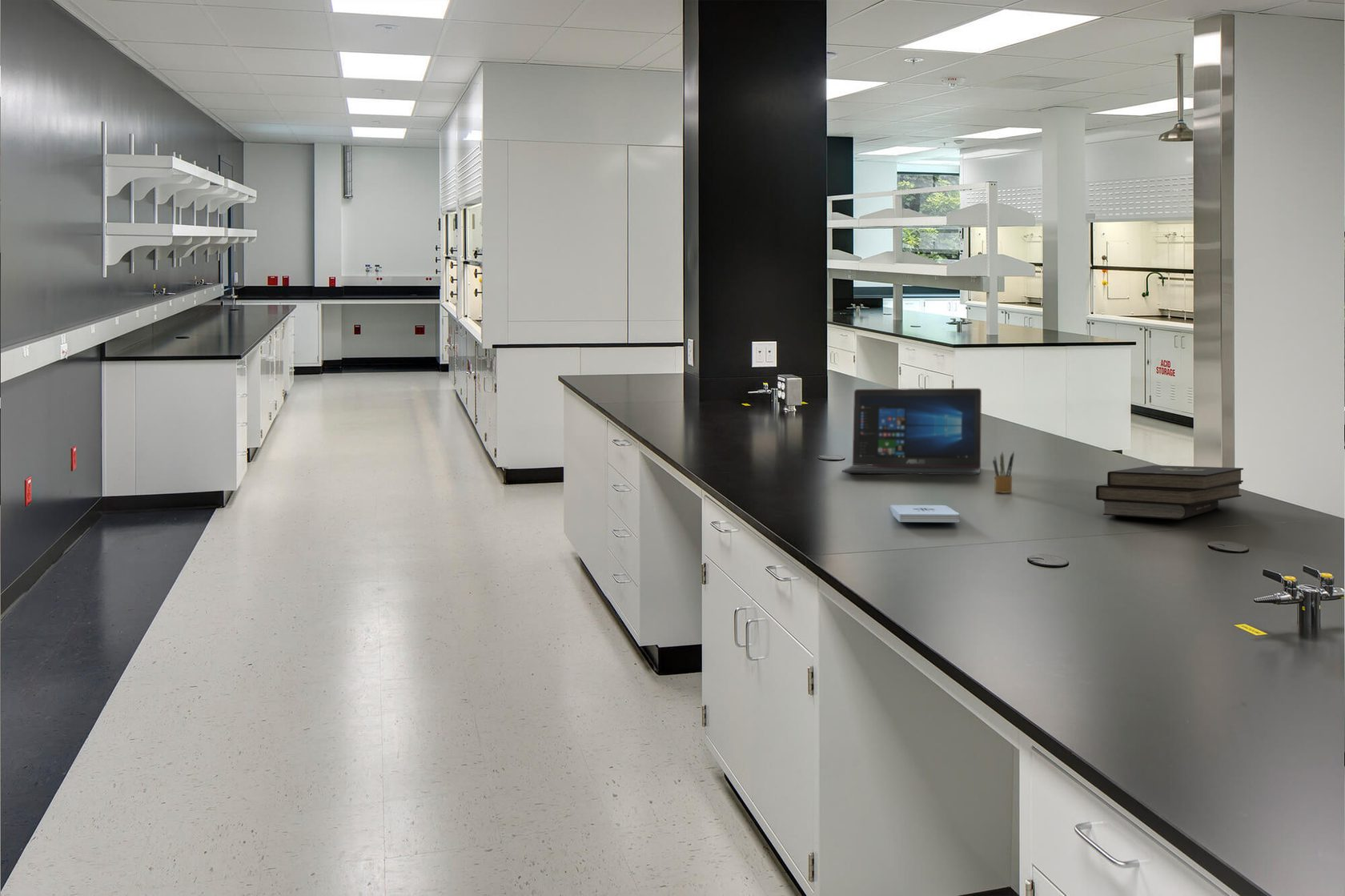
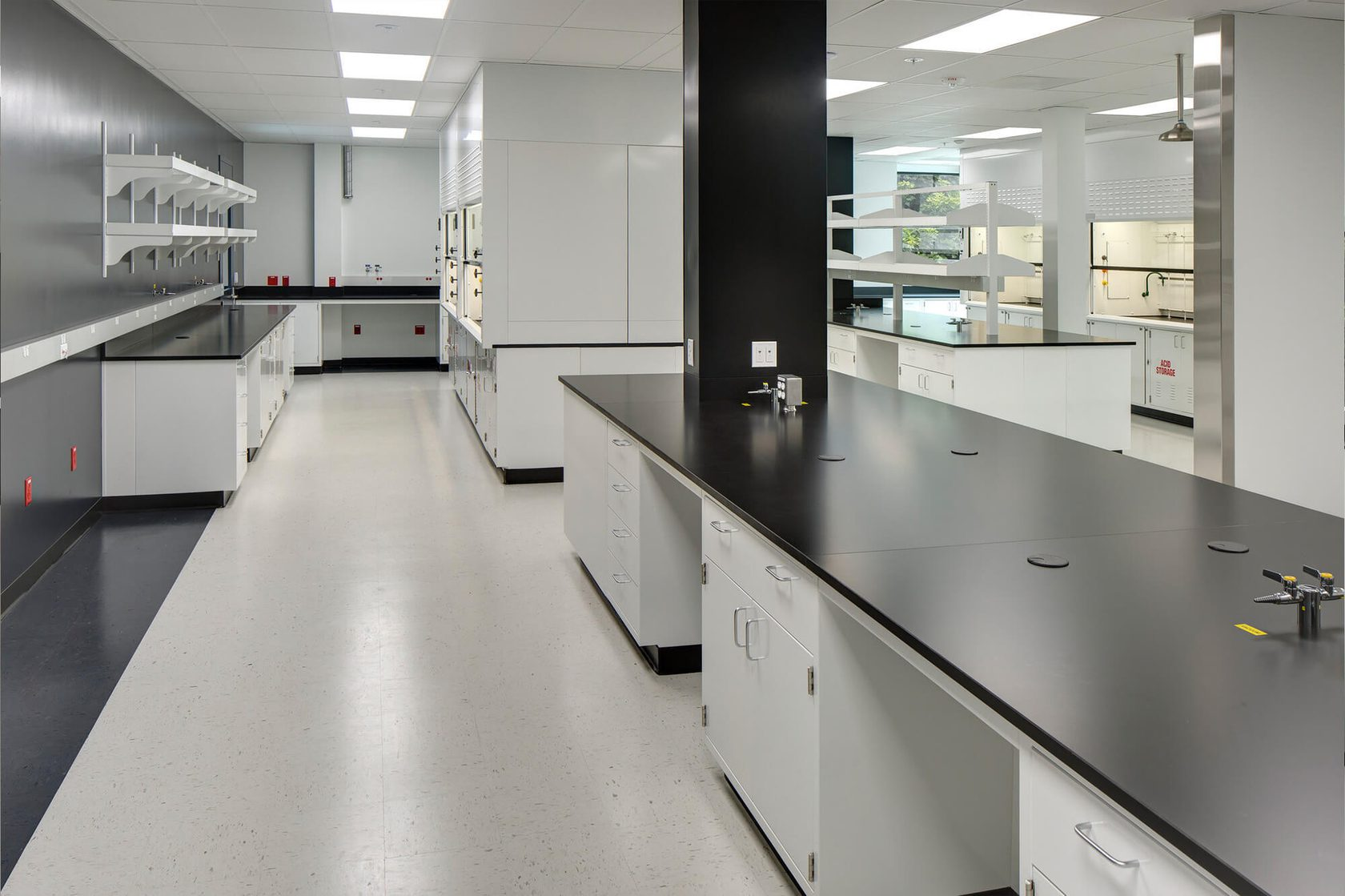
- notepad [889,504,960,523]
- laptop [841,388,982,476]
- book [1095,464,1244,520]
- pencil box [992,451,1015,493]
